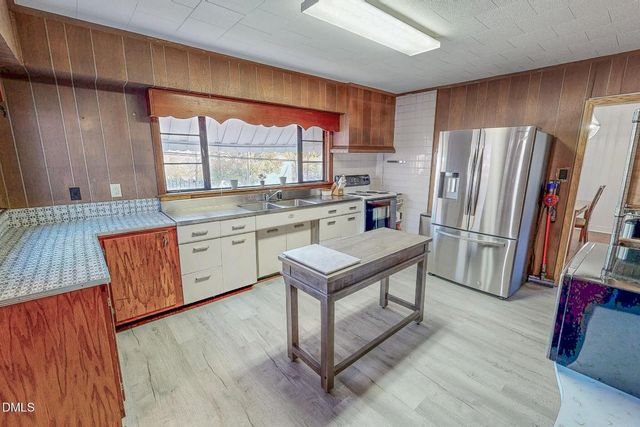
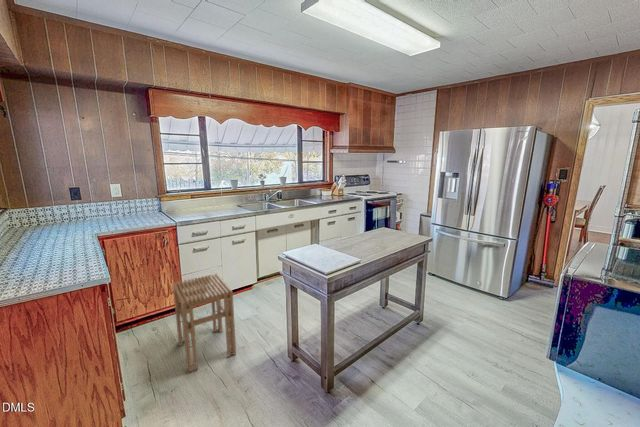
+ stool [172,272,237,373]
